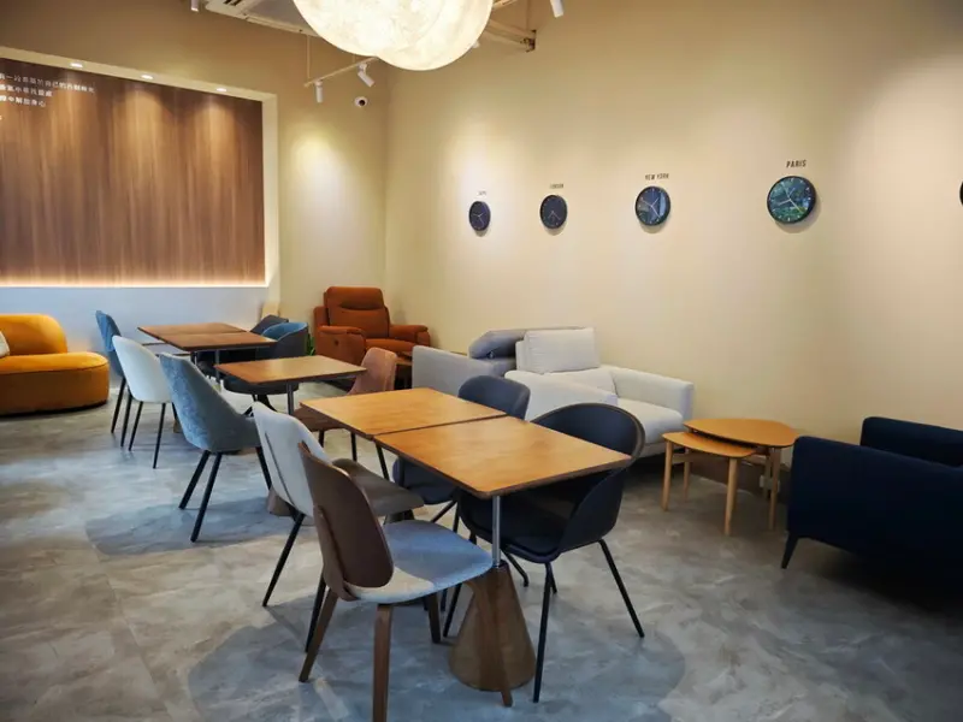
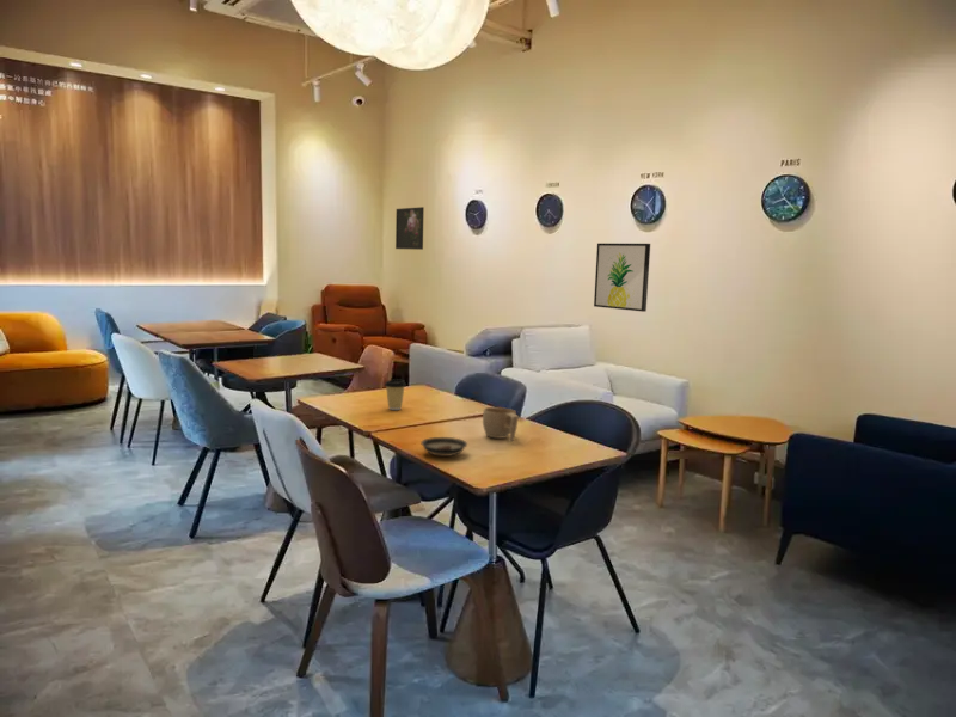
+ coffee cup [384,378,407,411]
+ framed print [394,206,425,251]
+ wall art [593,243,651,313]
+ saucer [419,436,468,458]
+ cup [482,406,520,443]
